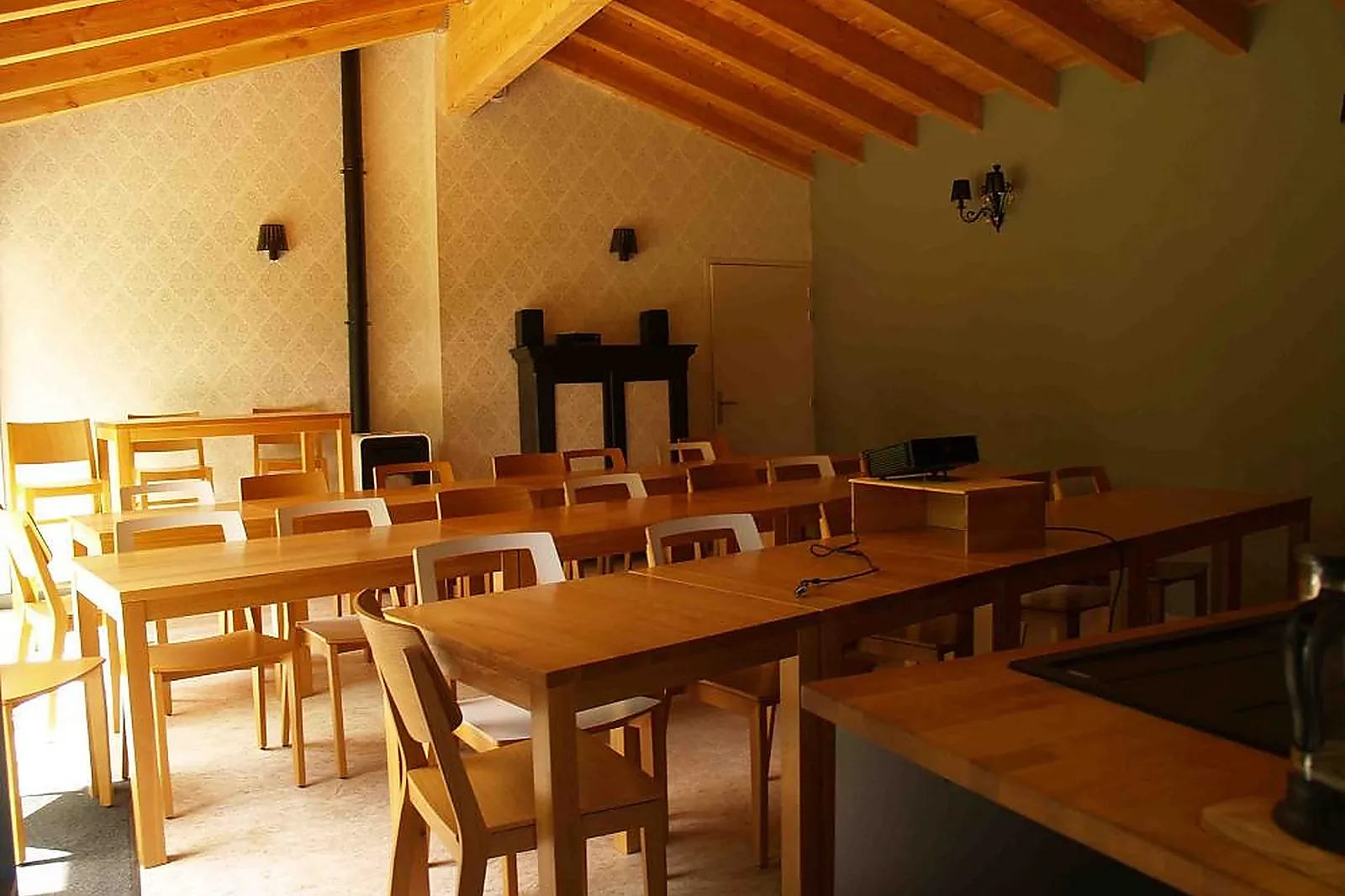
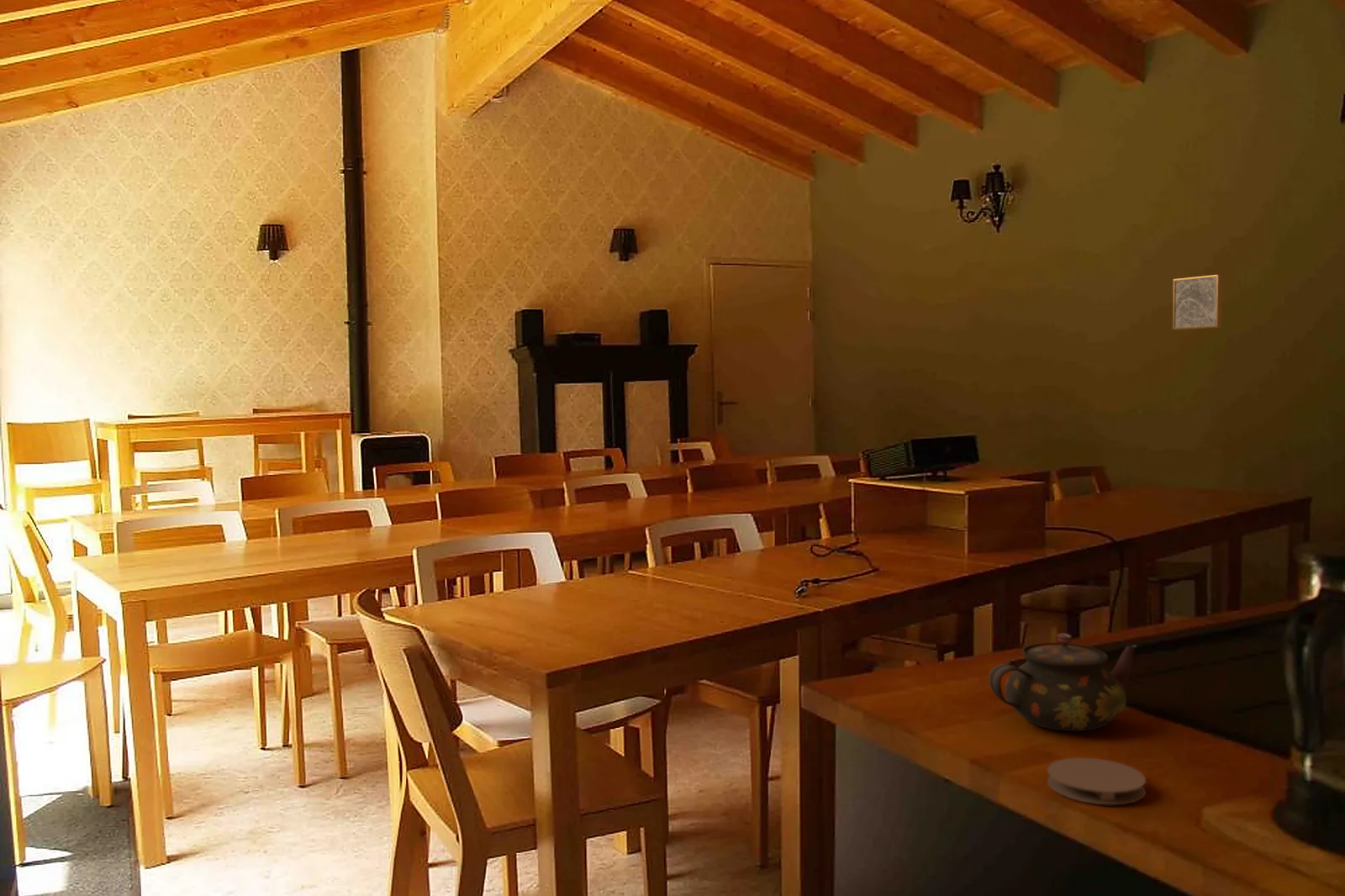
+ teapot [989,633,1137,732]
+ coaster [1047,756,1147,805]
+ wall art [1172,274,1223,330]
